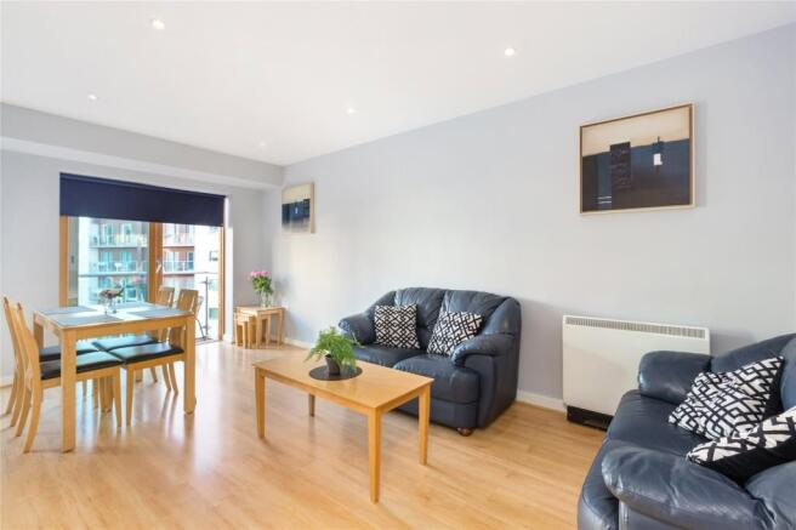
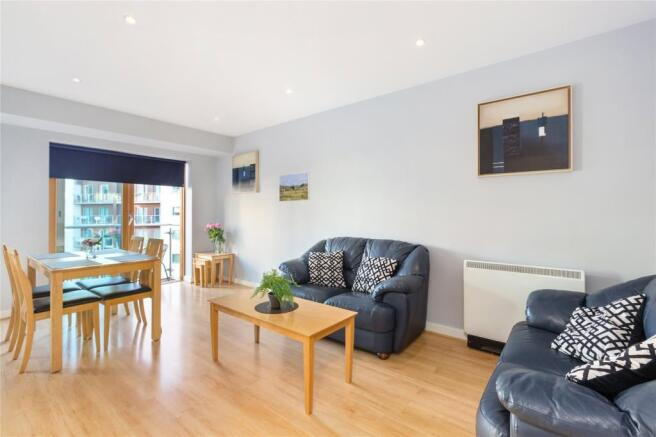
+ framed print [278,171,311,202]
